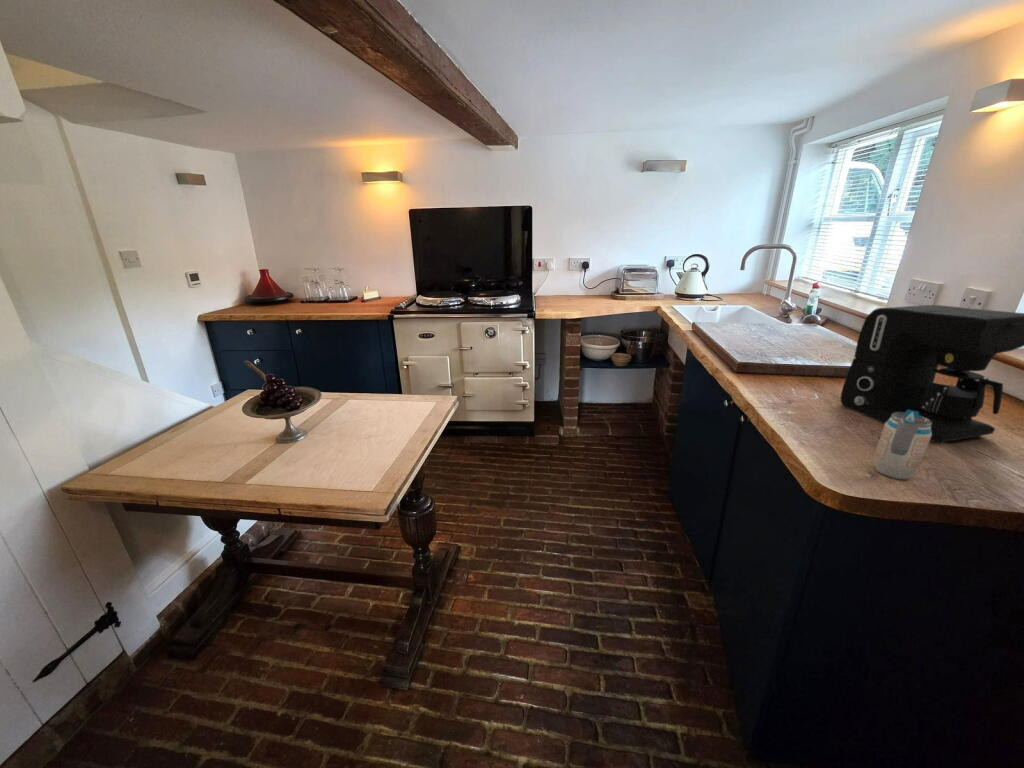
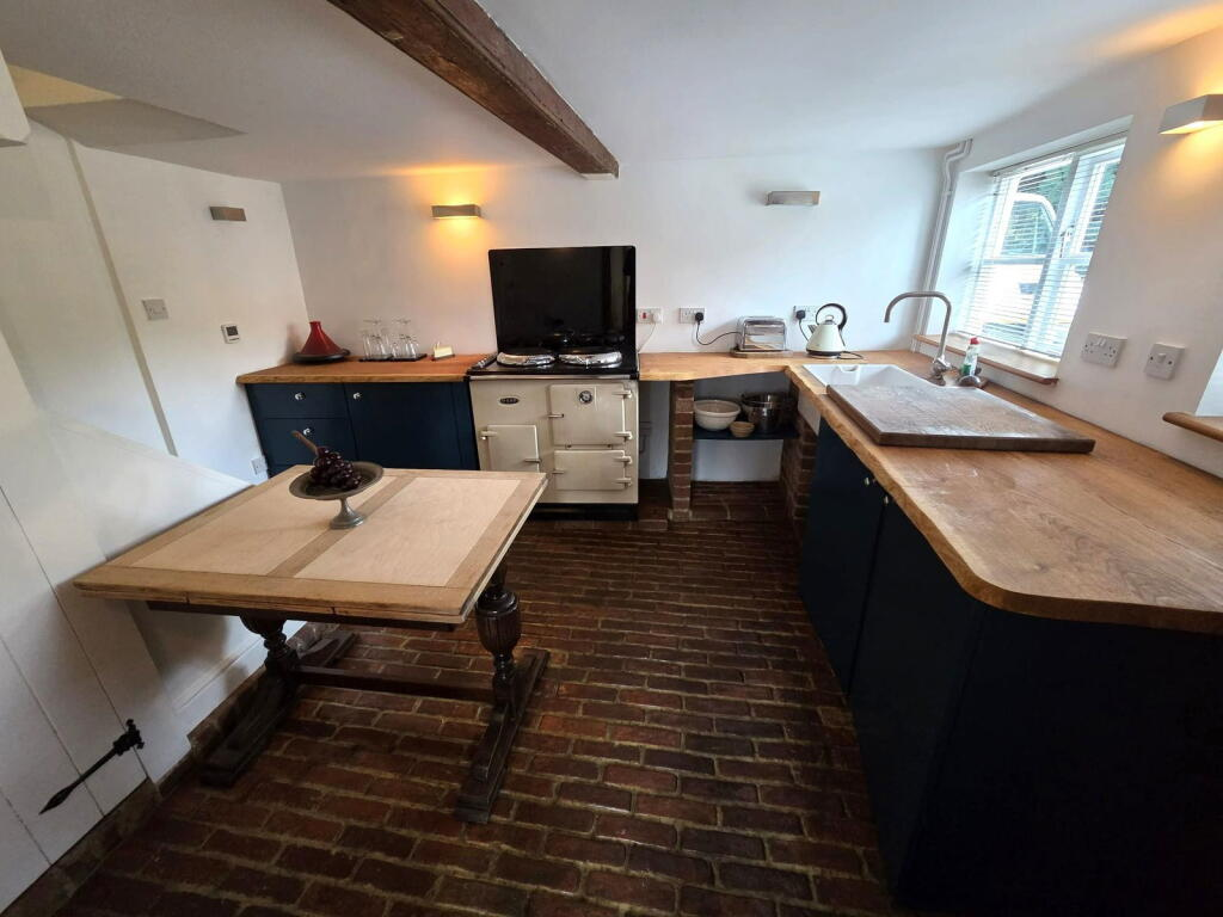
- beverage can [873,410,932,481]
- coffee maker [840,304,1024,444]
